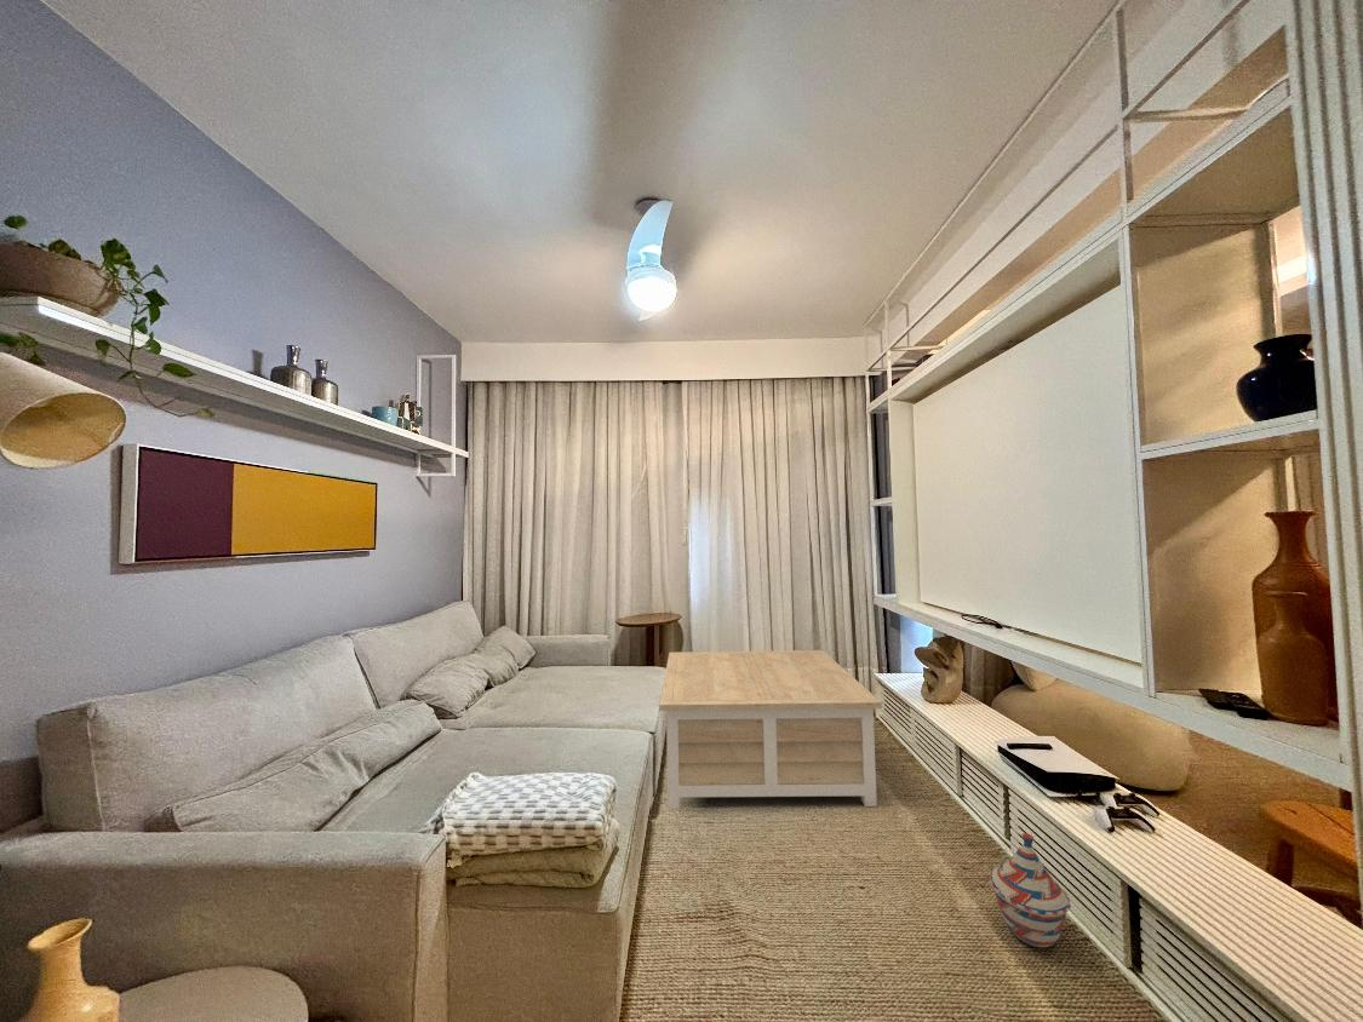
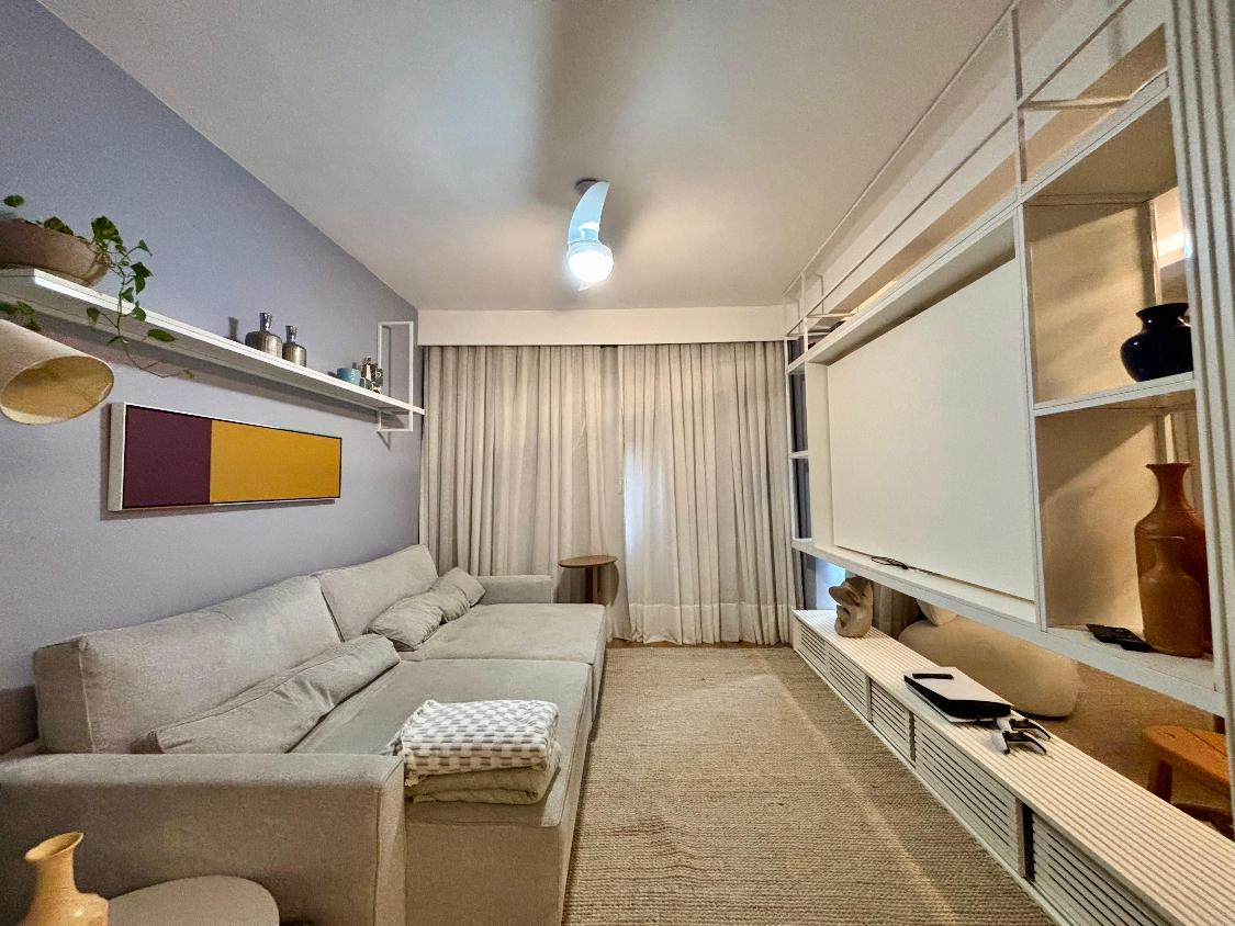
- woven basket [989,832,1072,948]
- coffee table [658,649,883,809]
